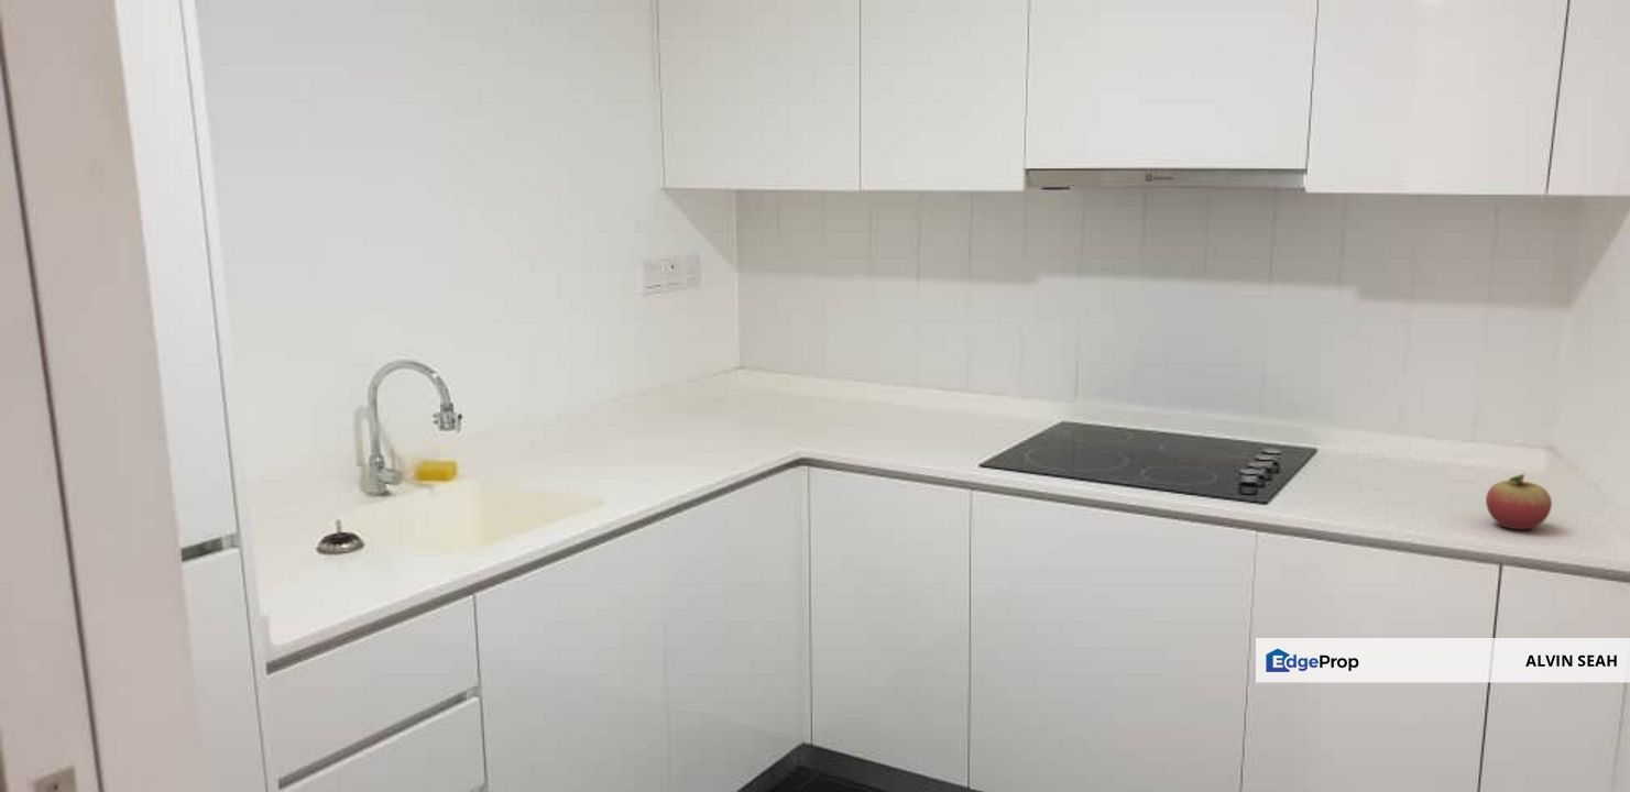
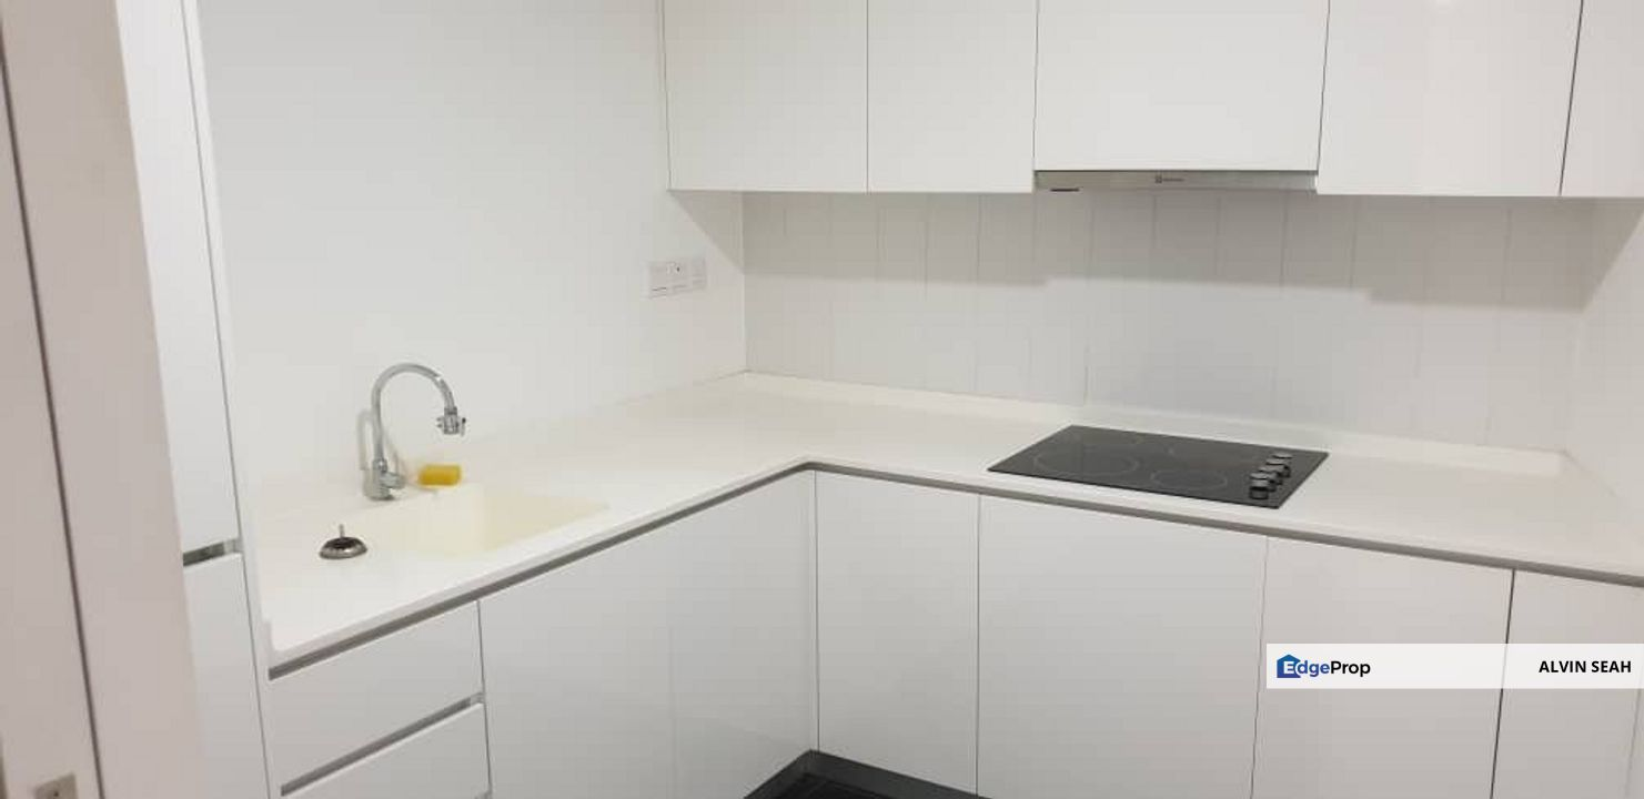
- fruit [1485,473,1553,531]
